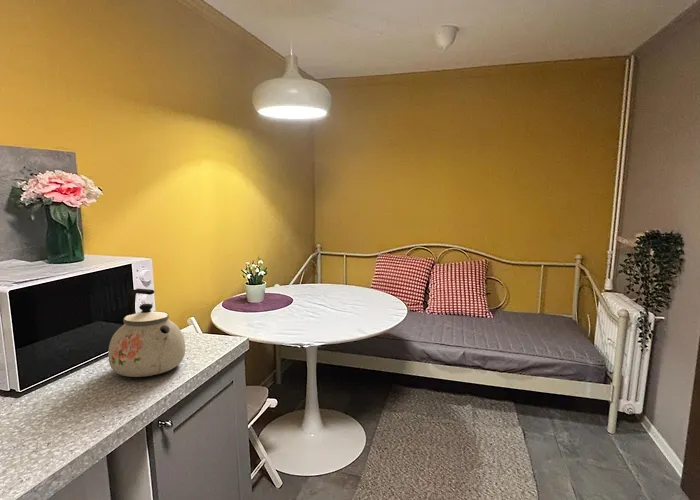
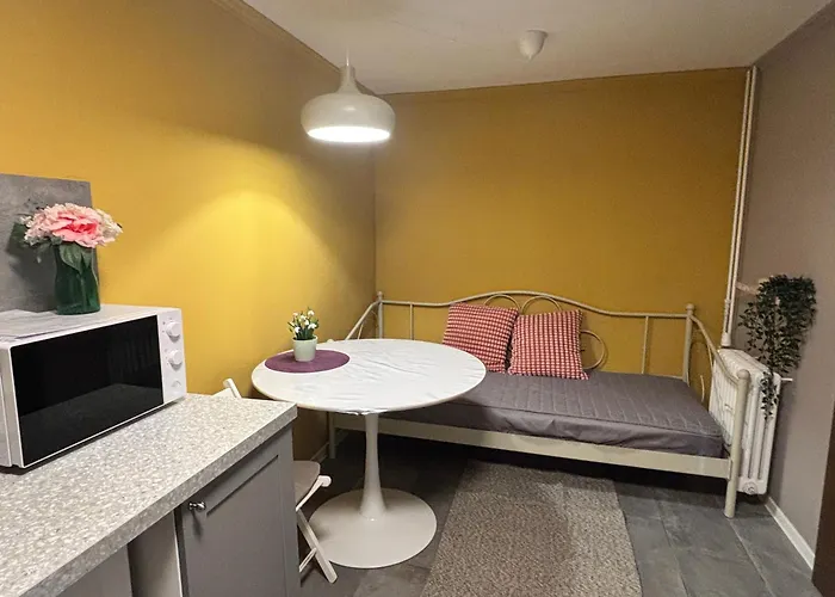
- kettle [107,288,186,378]
